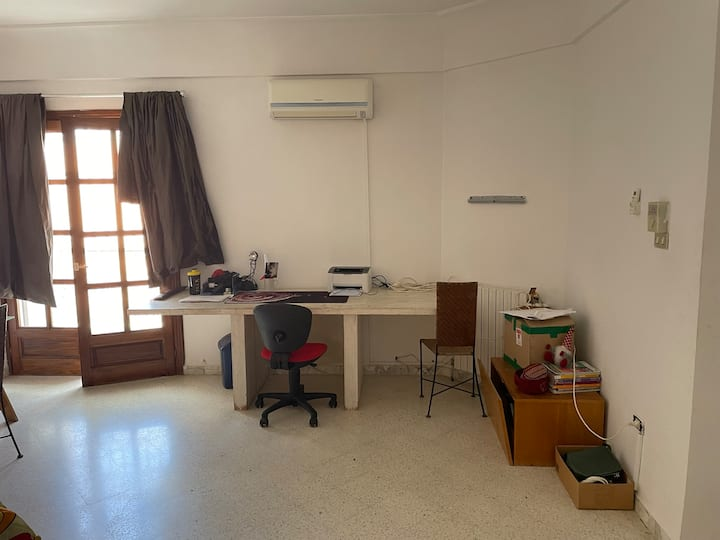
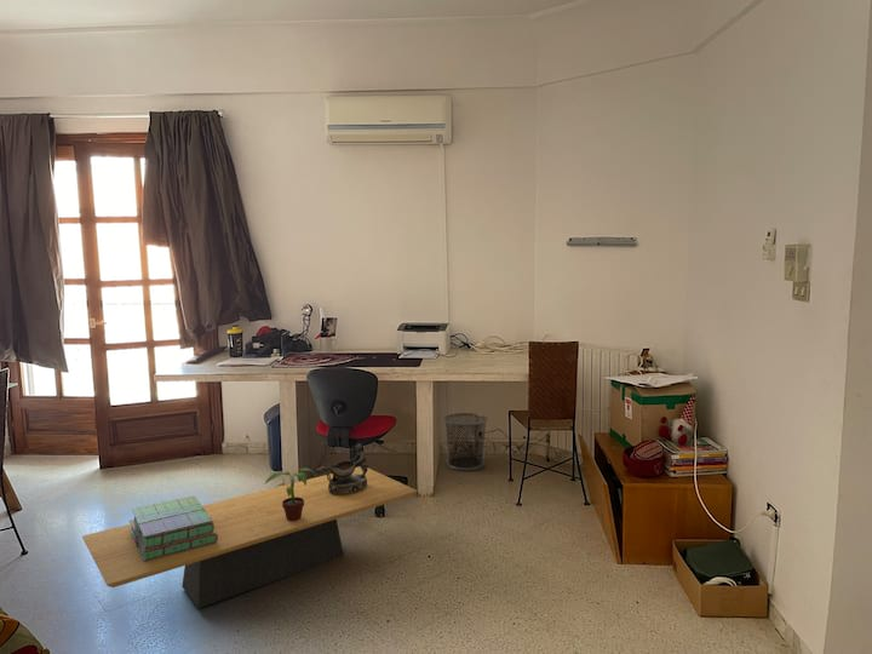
+ coffee table [81,465,418,609]
+ potted plant [263,466,317,521]
+ waste bin [442,412,489,471]
+ stack of books [128,495,218,561]
+ decorative bowl [315,442,368,494]
